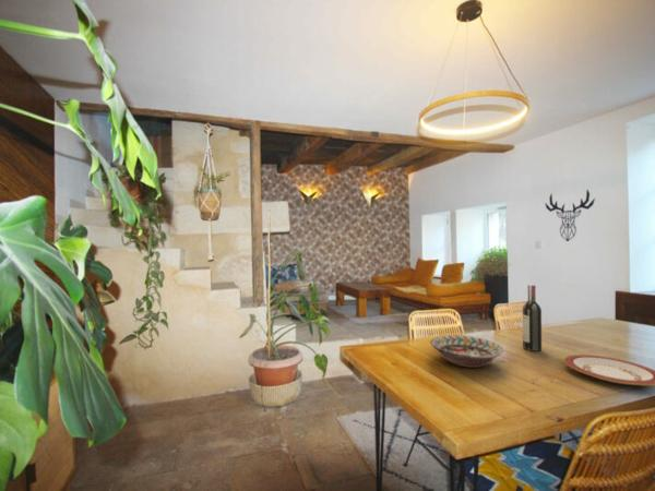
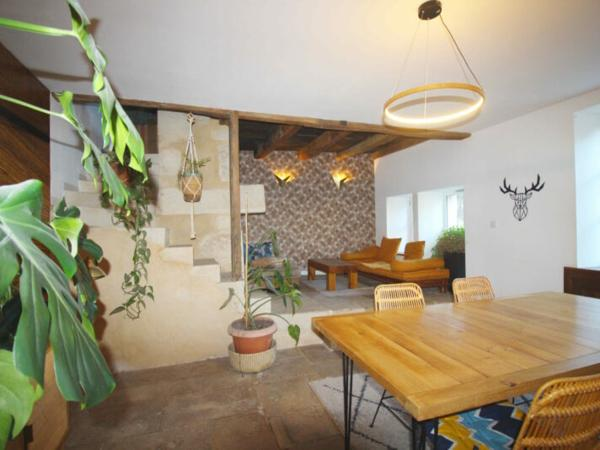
- wine bottle [522,284,543,352]
- plate [562,354,655,386]
- decorative bowl [429,334,504,369]
